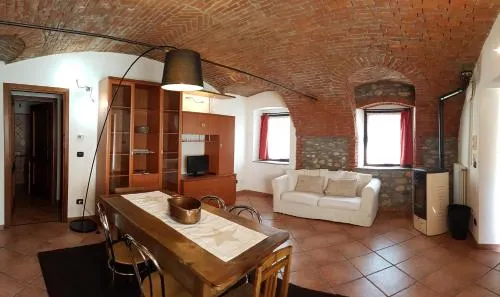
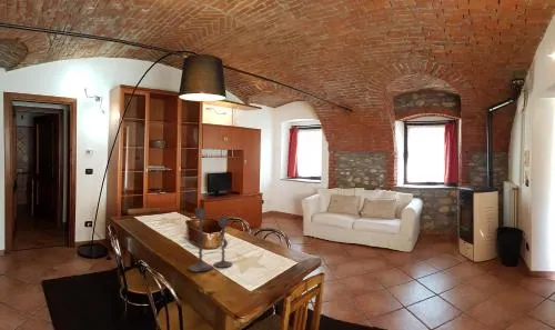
+ candlestick [186,207,233,272]
